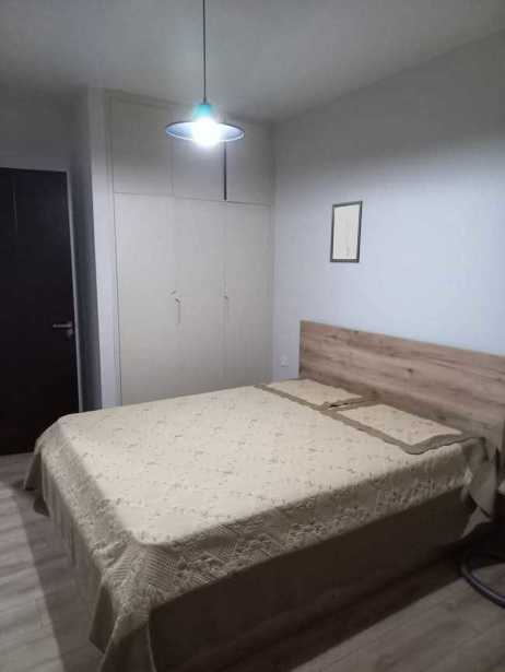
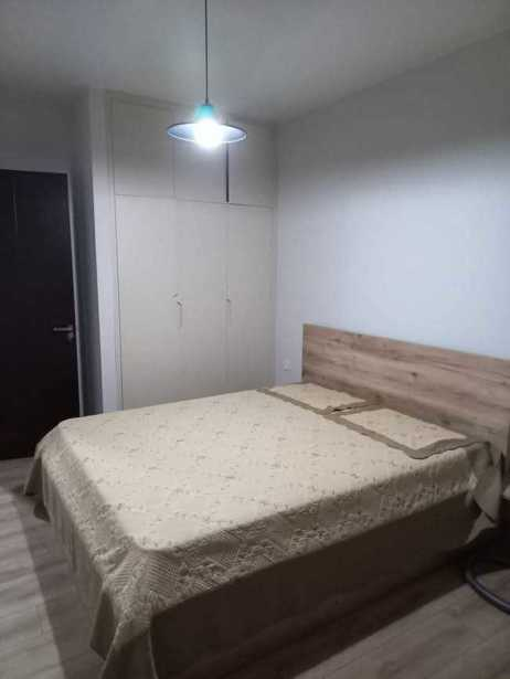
- wall art [329,199,364,264]
